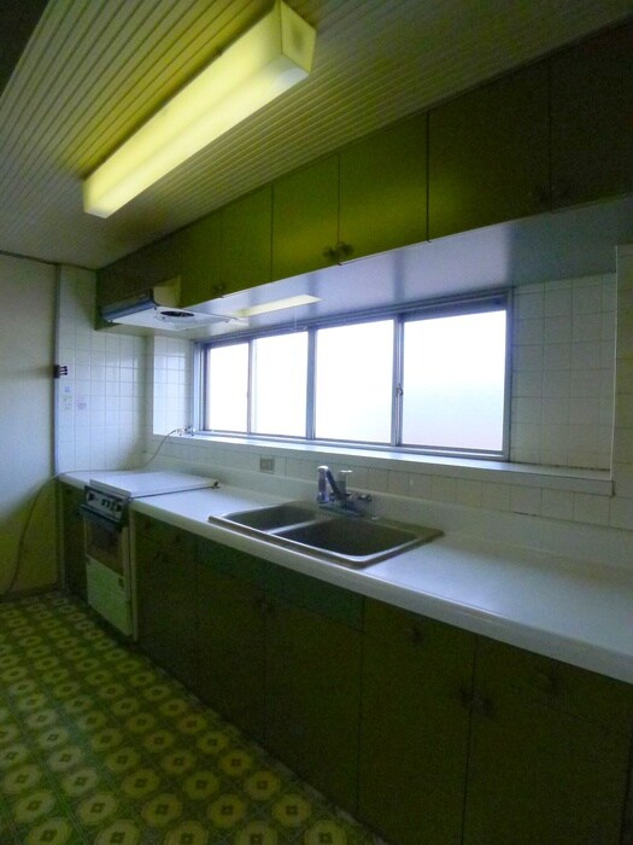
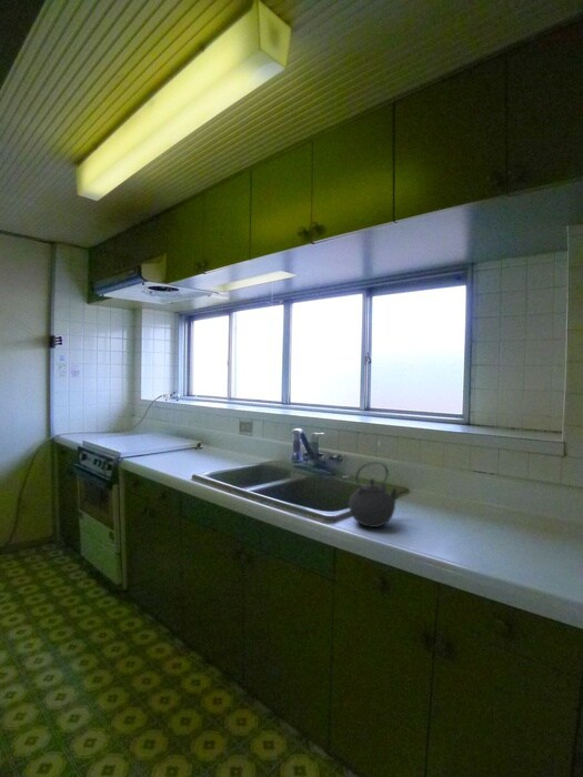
+ kettle [348,461,399,528]
